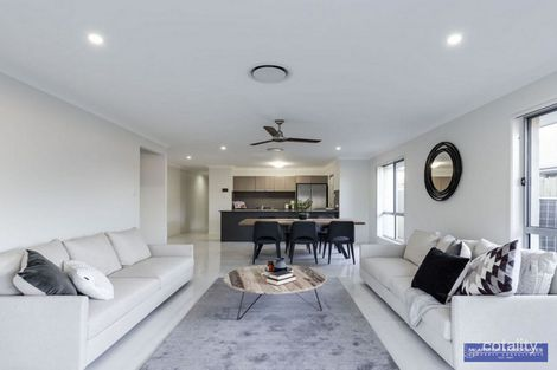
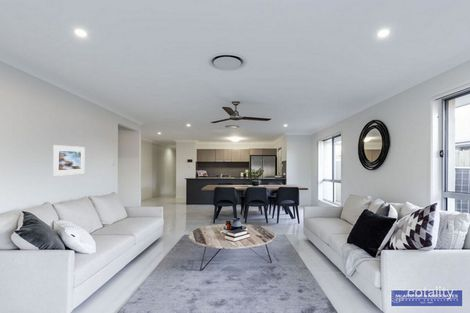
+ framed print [52,144,85,177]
